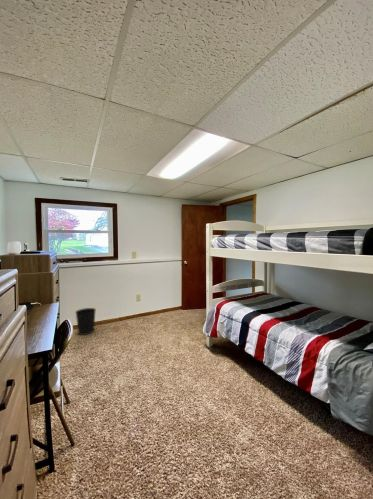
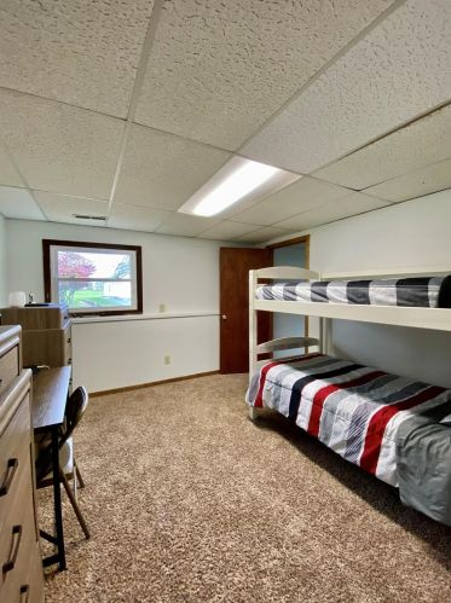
- wastebasket [74,307,97,336]
